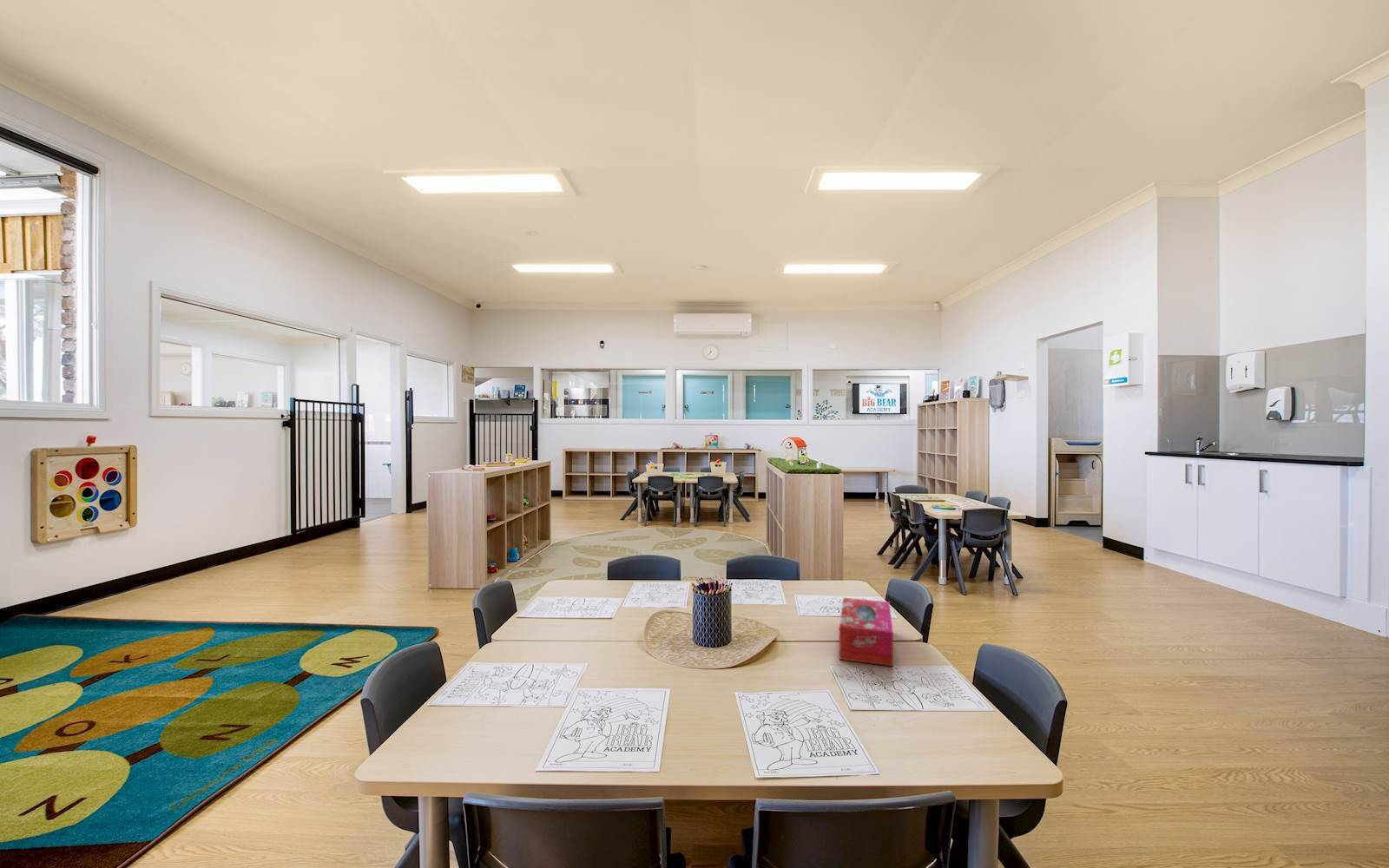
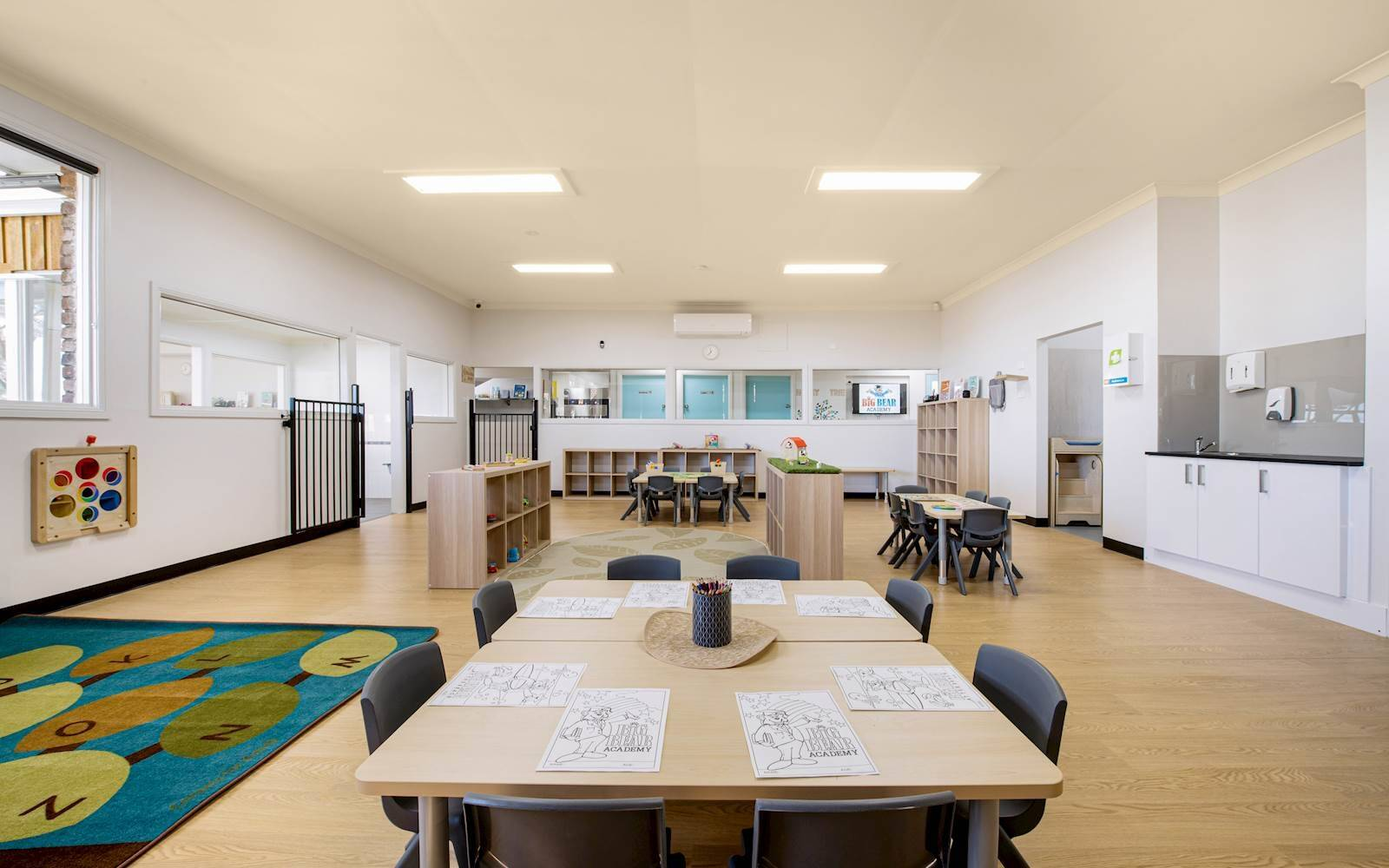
- tissue box [839,597,894,667]
